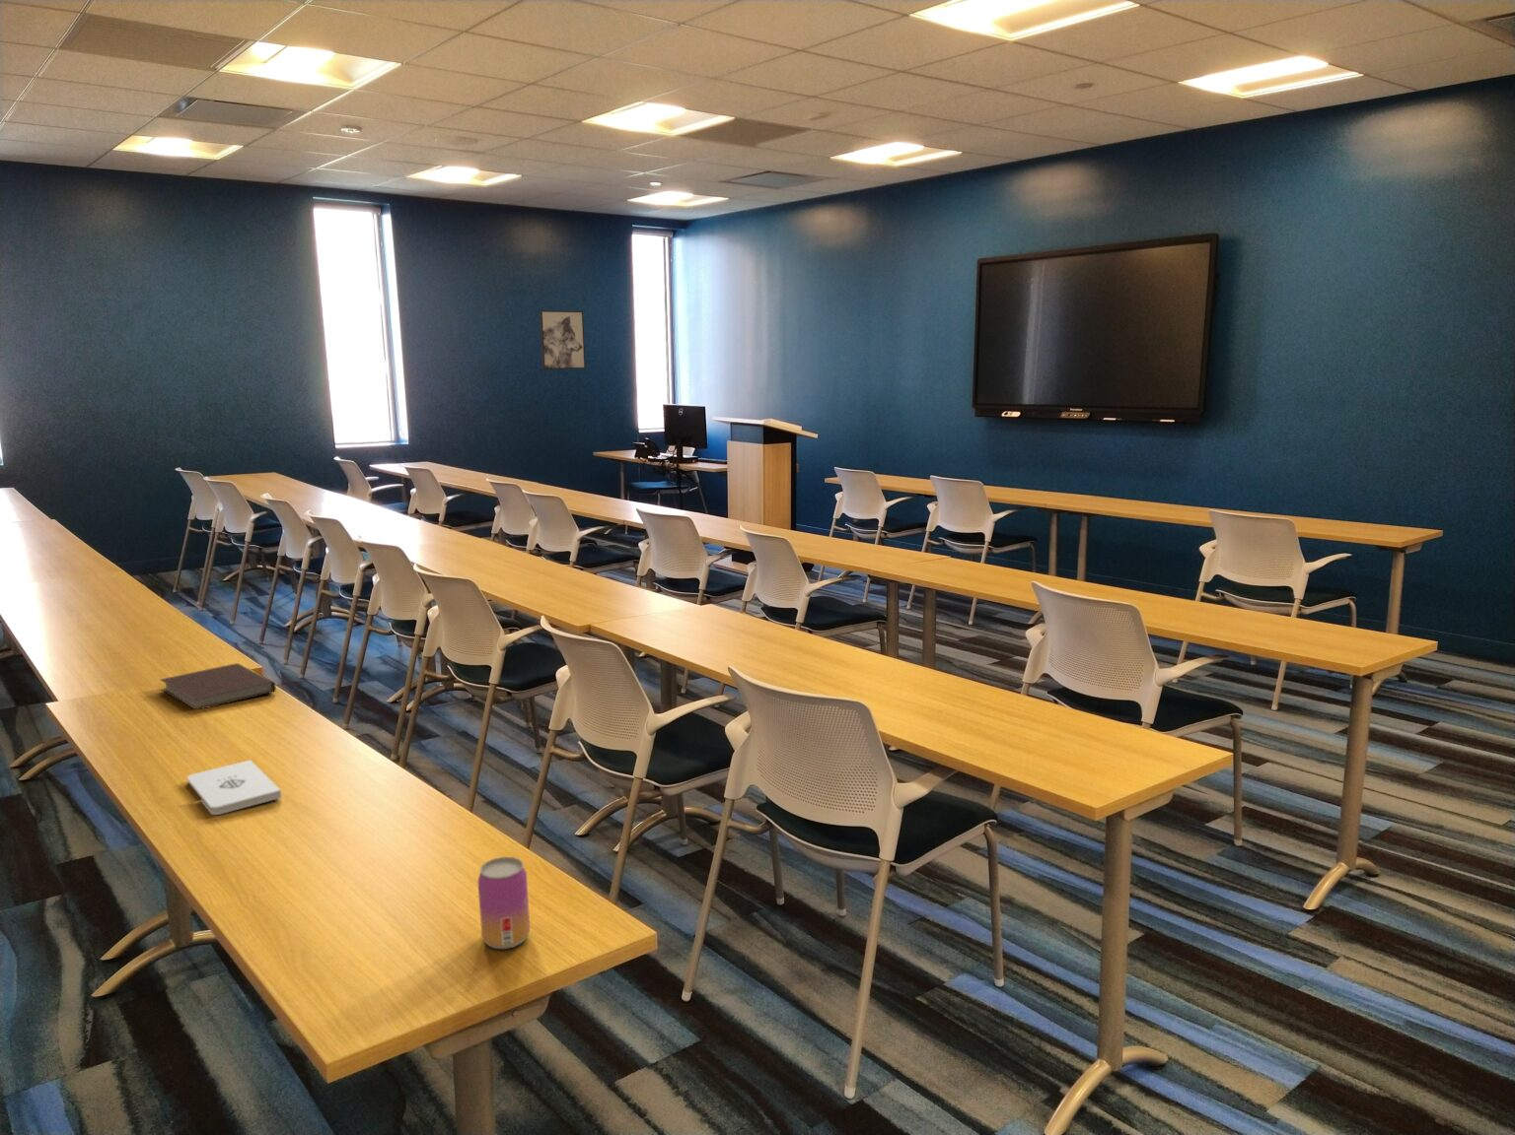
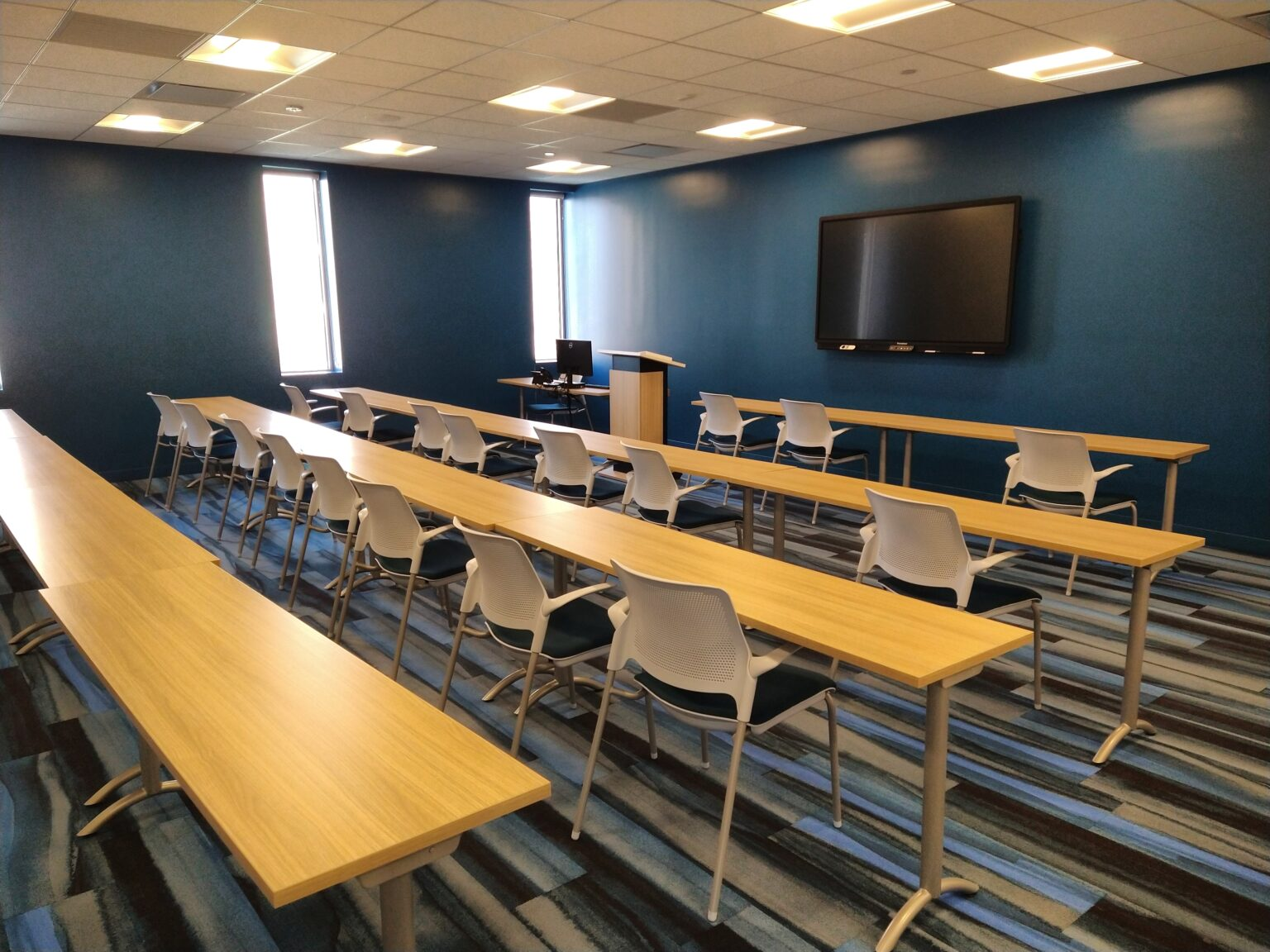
- notepad [186,758,282,815]
- notebook [160,662,277,711]
- wall art [538,309,586,371]
- beer can [476,856,531,950]
